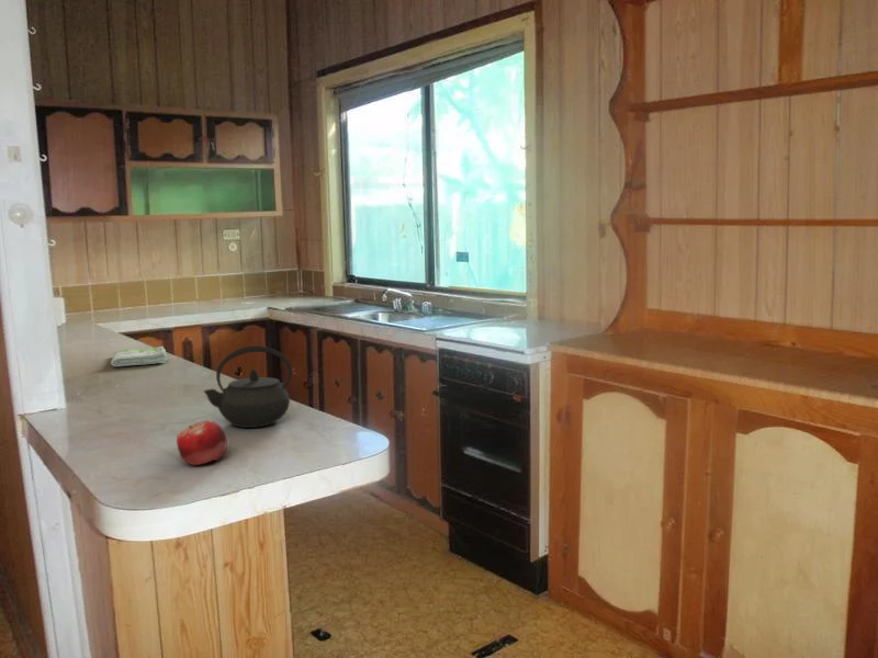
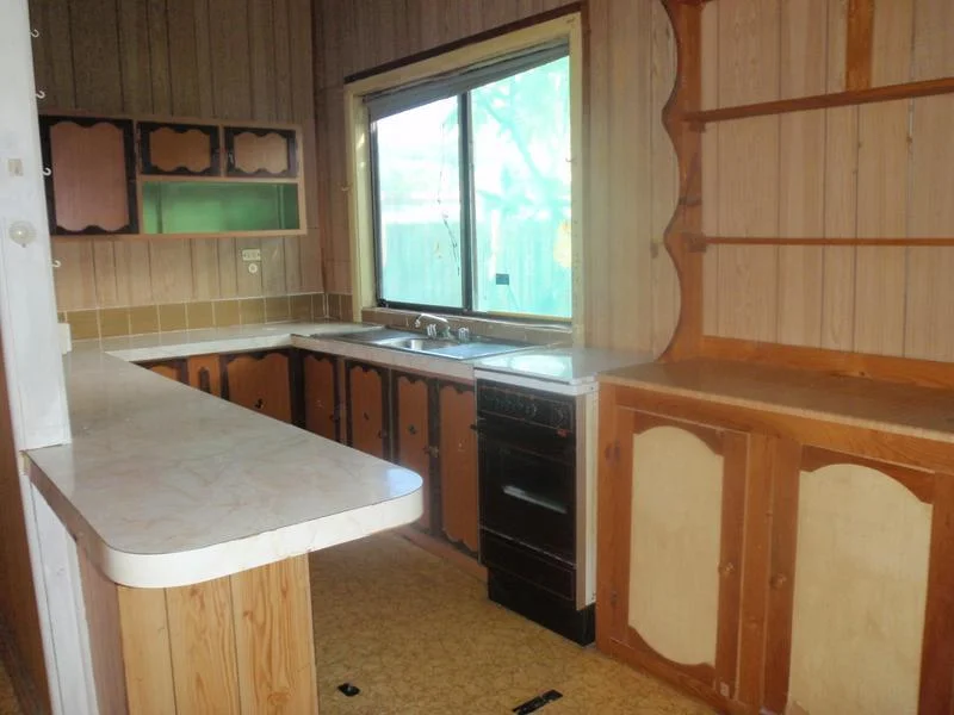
- dish towel [110,345,168,367]
- kettle [203,344,293,429]
- fruit [176,419,228,466]
